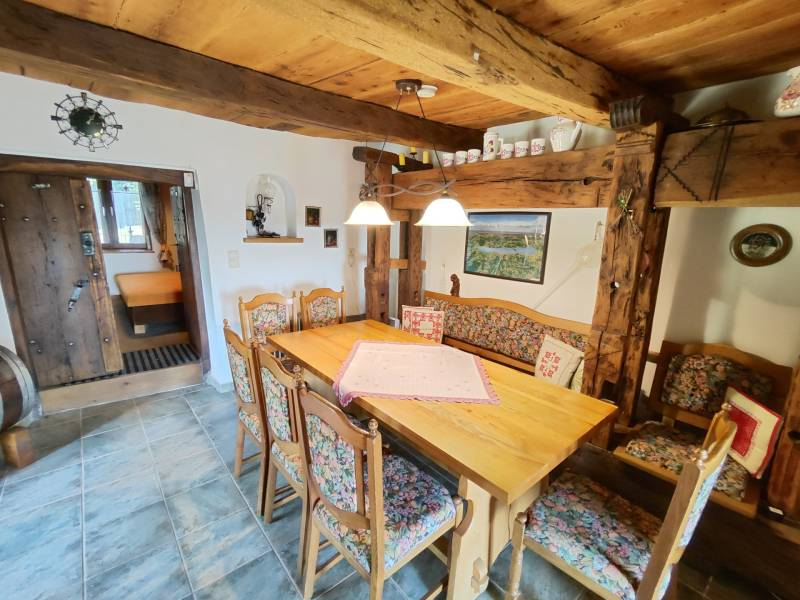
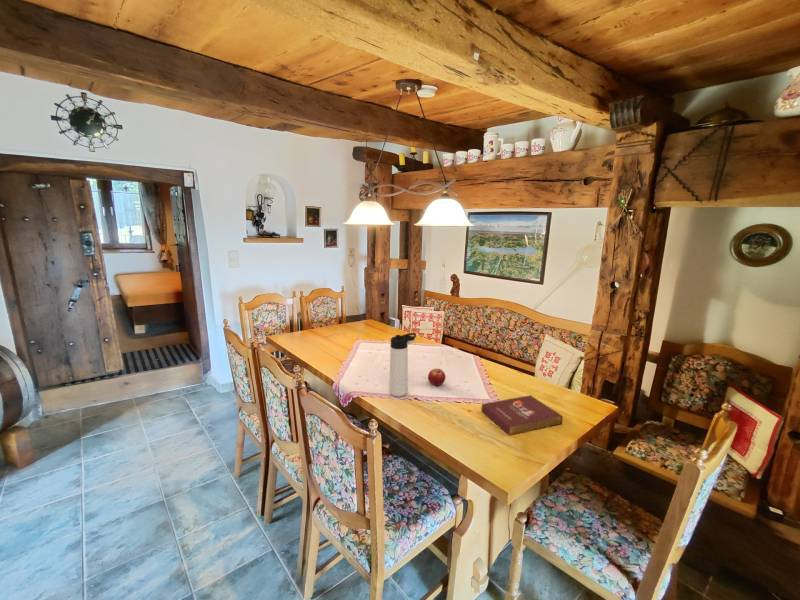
+ thermos bottle [389,332,417,398]
+ book [481,394,564,437]
+ fruit [427,368,446,386]
